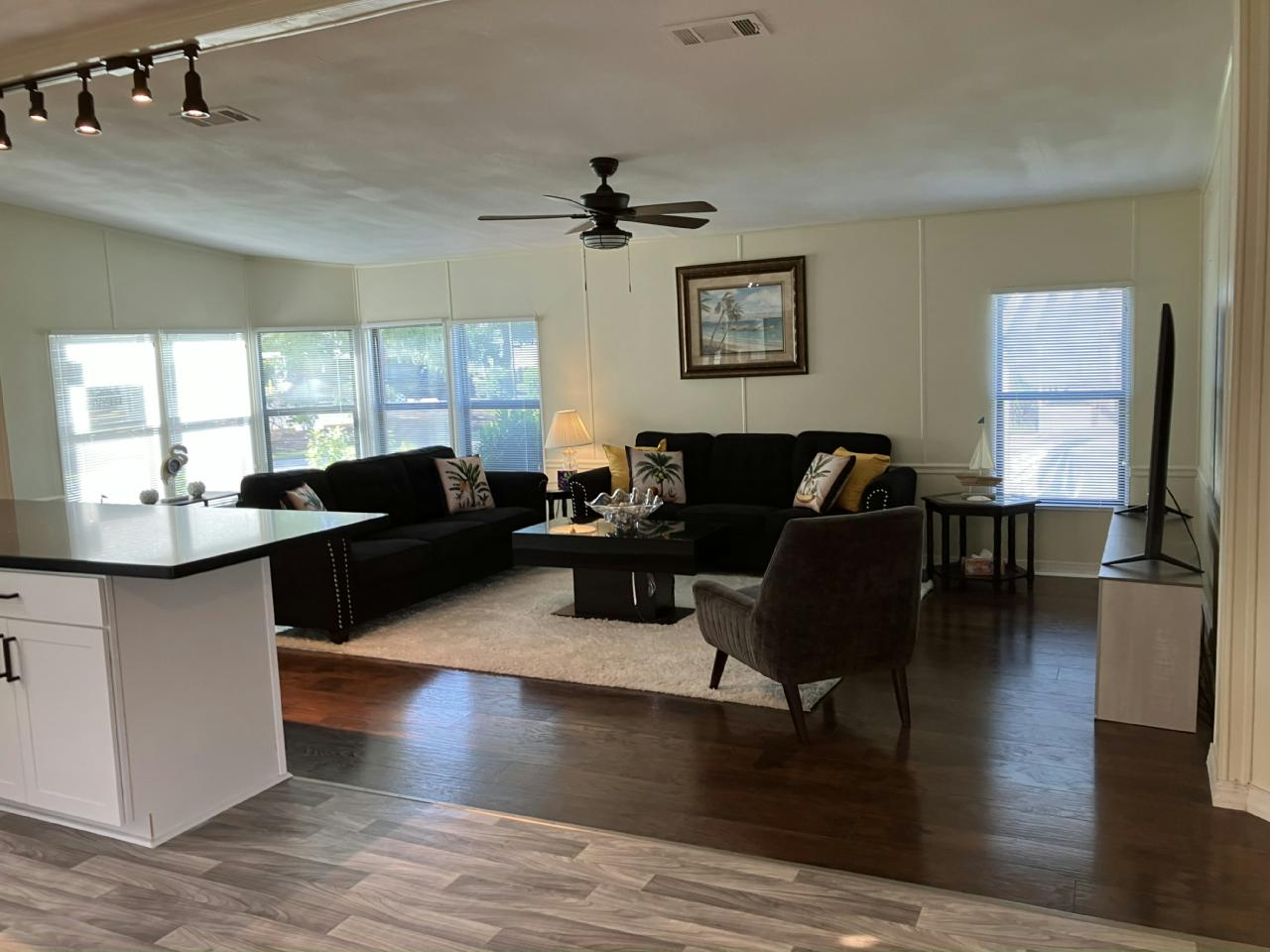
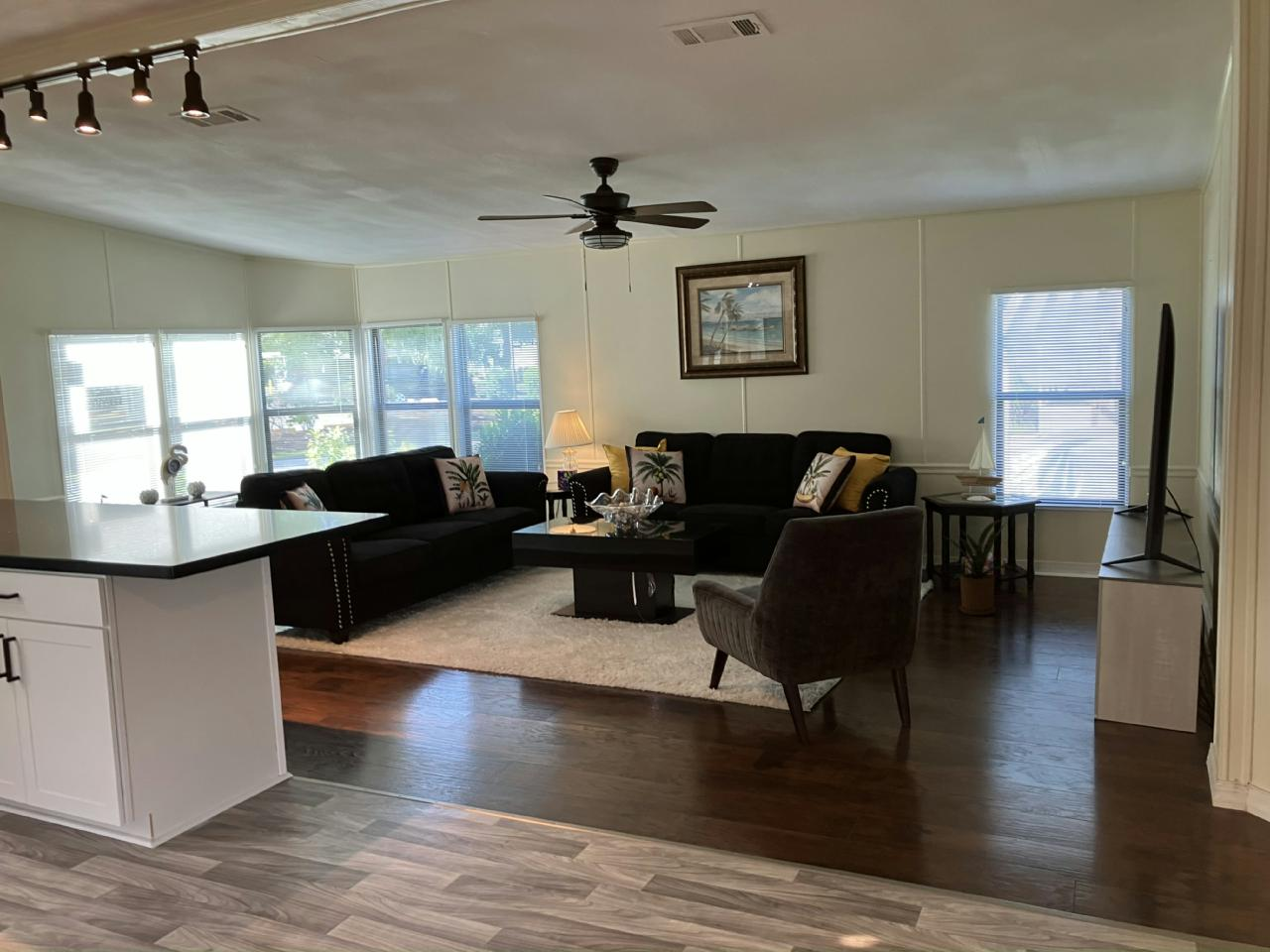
+ house plant [938,518,1017,617]
